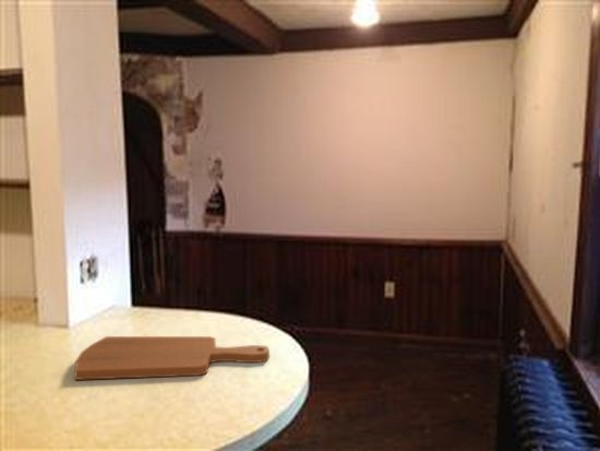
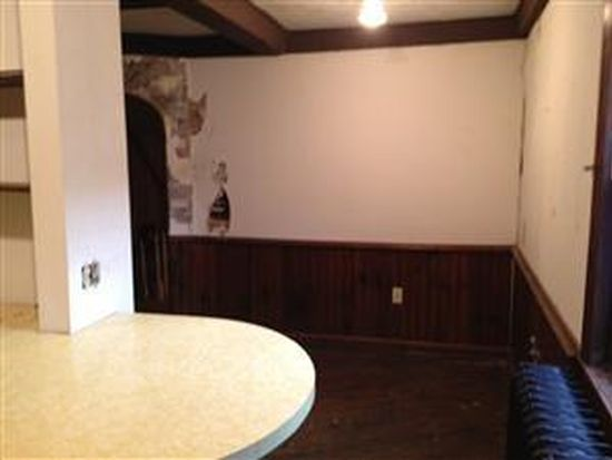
- cutting board [74,335,271,381]
